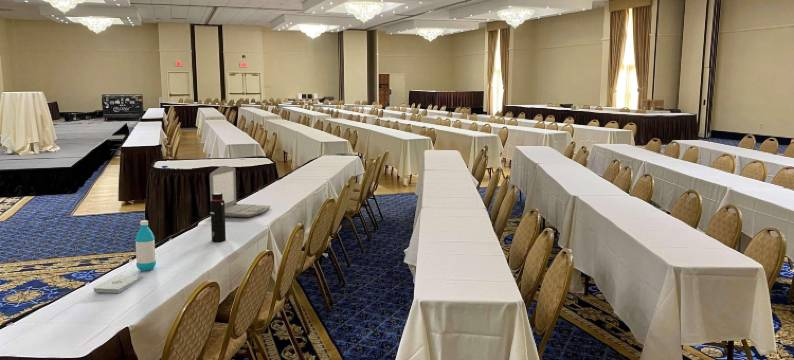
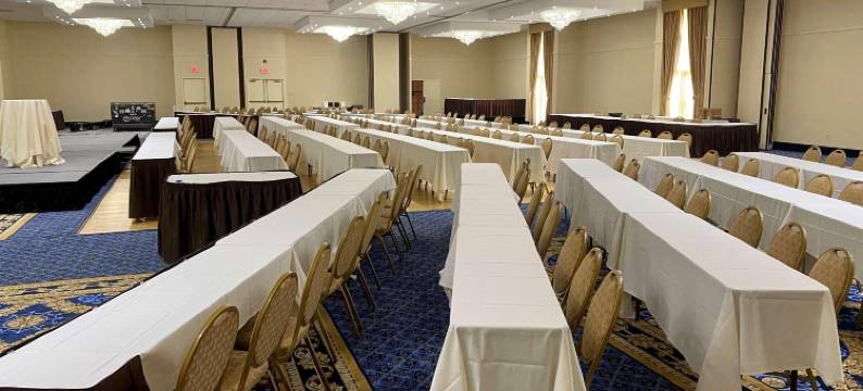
- laptop [209,165,271,218]
- water bottle [134,219,157,272]
- notepad [93,274,144,294]
- water bottle [209,193,227,243]
